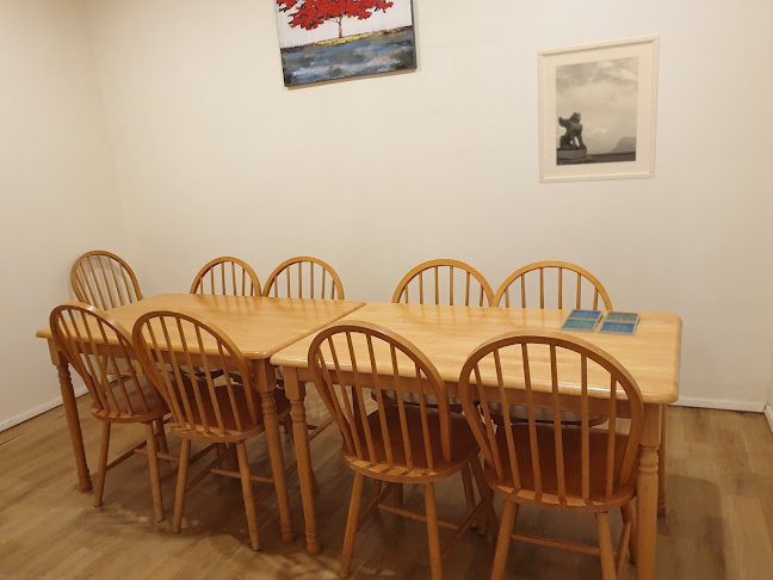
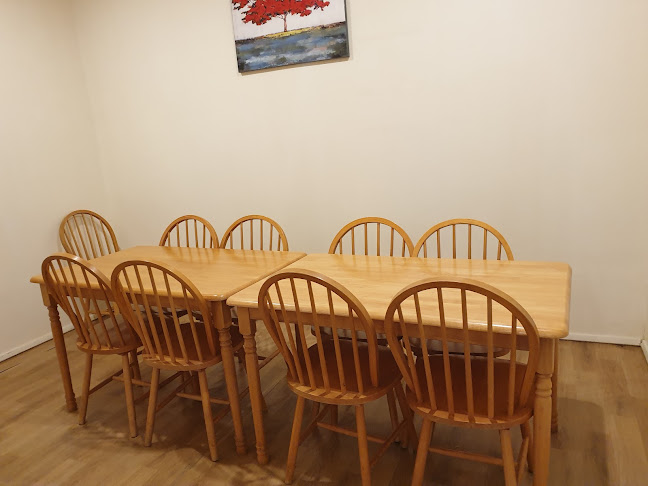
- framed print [537,32,661,185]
- drink coaster [558,308,641,338]
